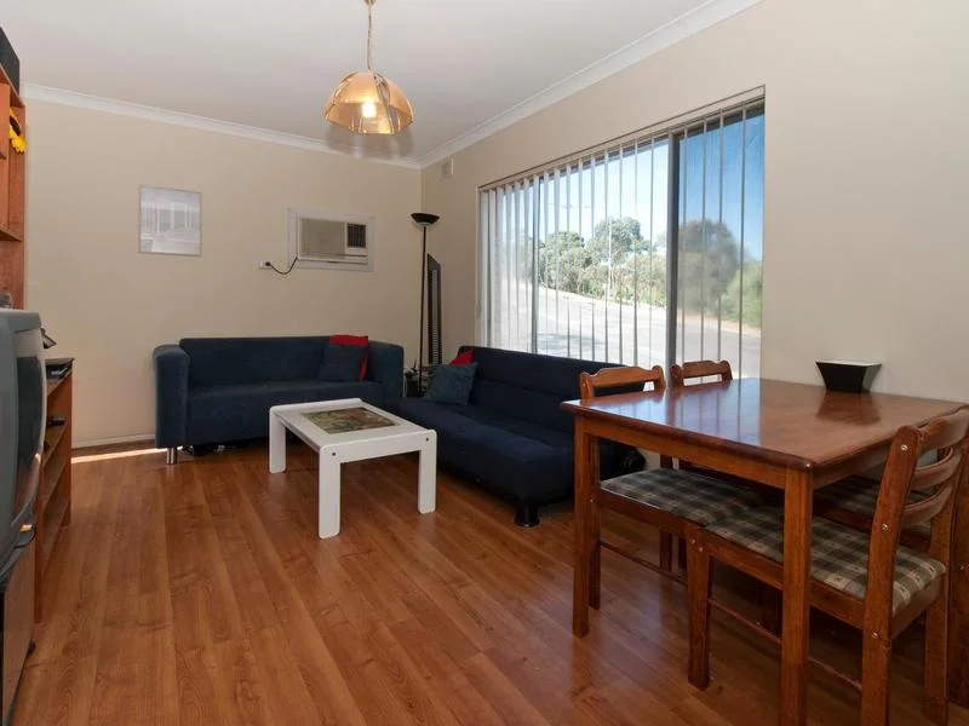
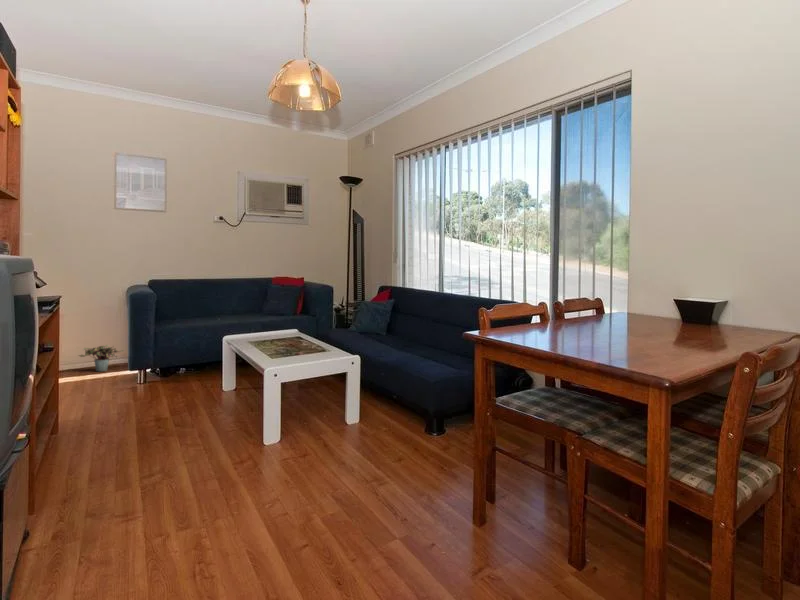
+ potted plant [77,344,126,372]
